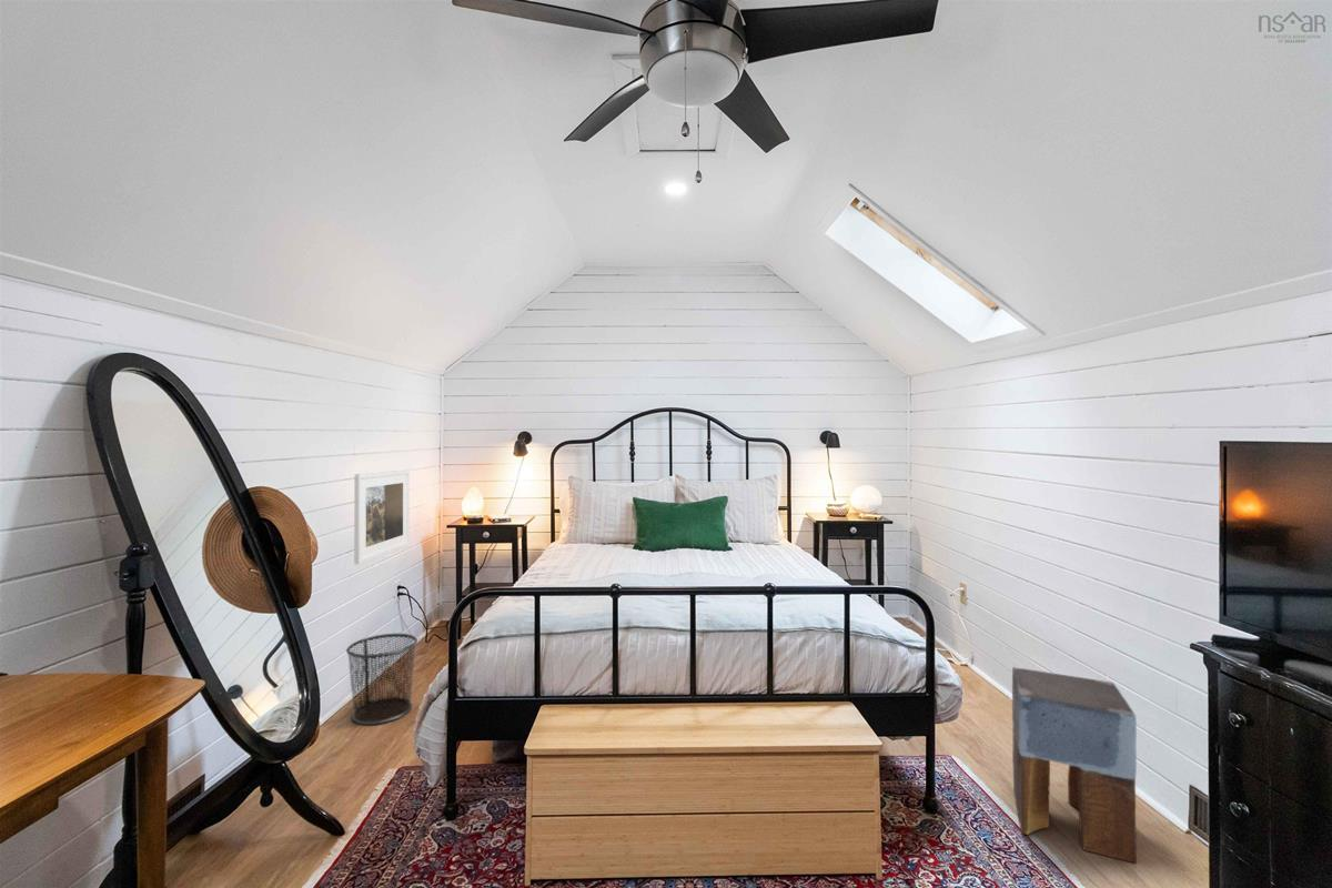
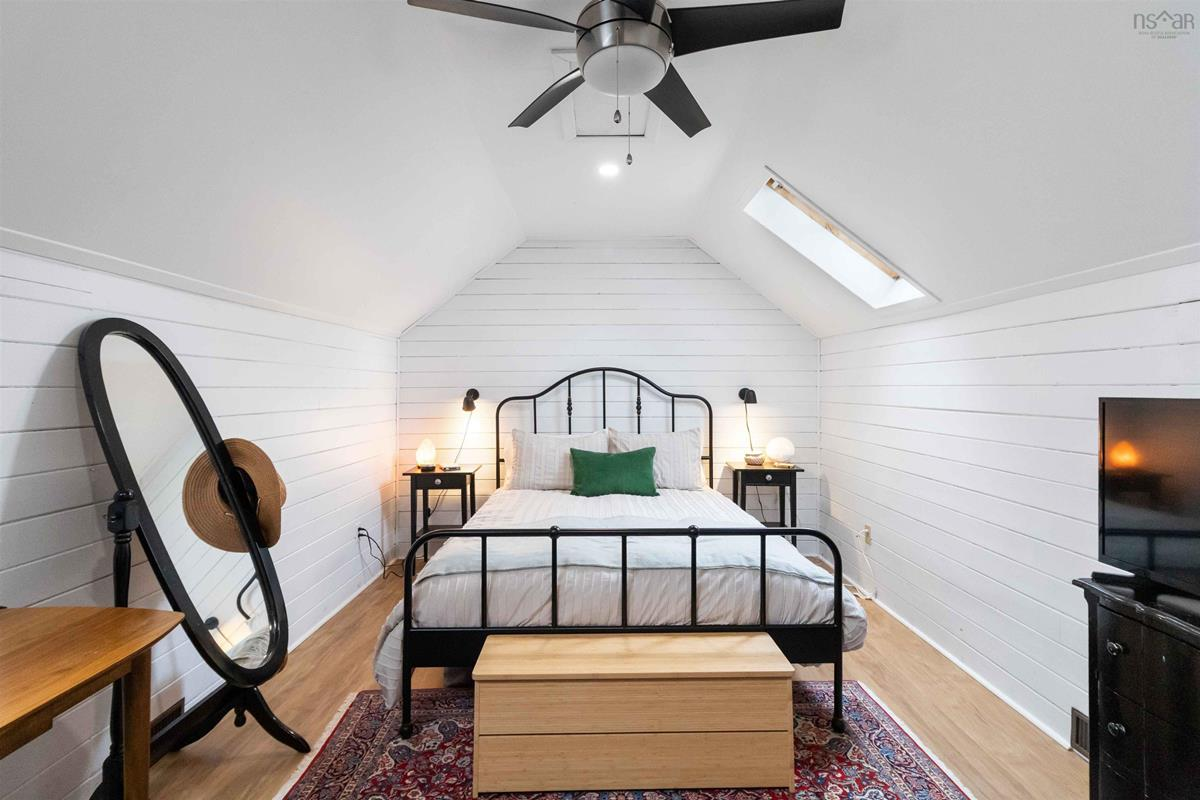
- waste bin [345,633,418,726]
- stool [1011,666,1138,865]
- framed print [353,468,411,565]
